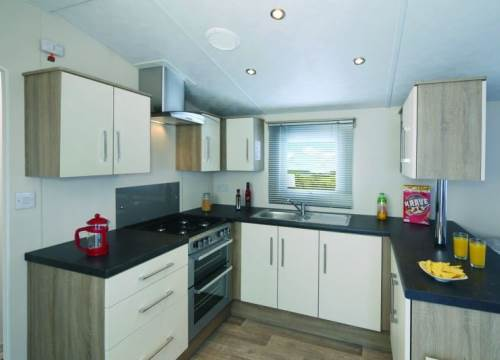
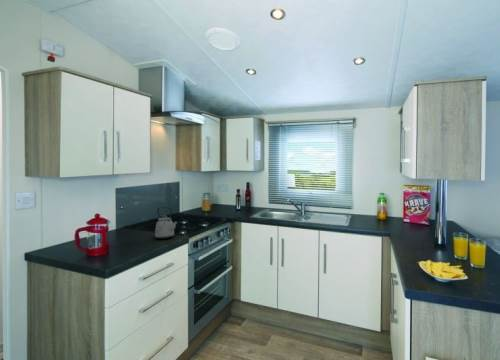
+ kettle [154,206,179,240]
